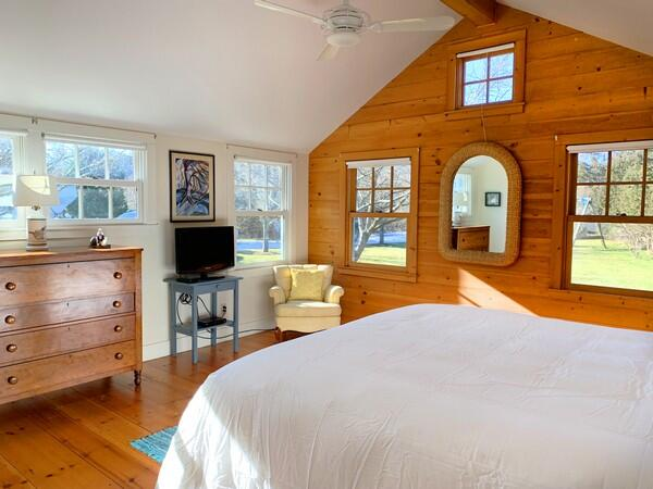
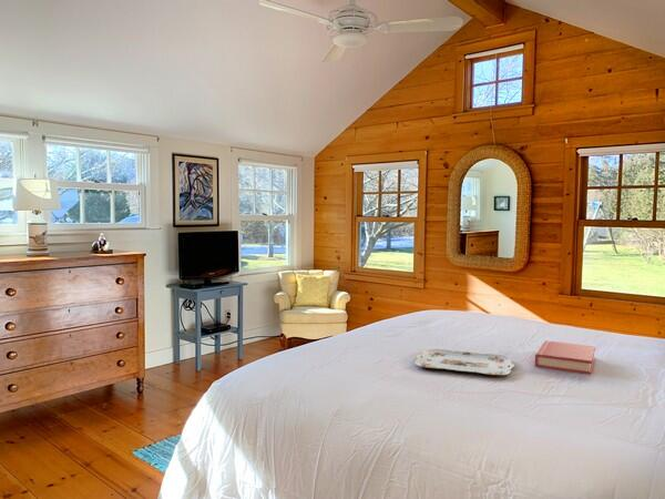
+ serving tray [415,348,515,376]
+ hardback book [534,339,596,375]
